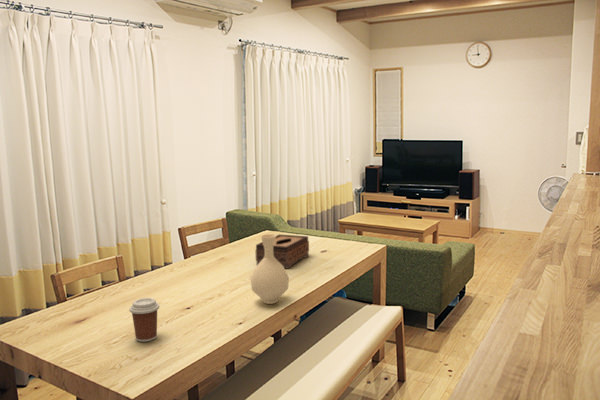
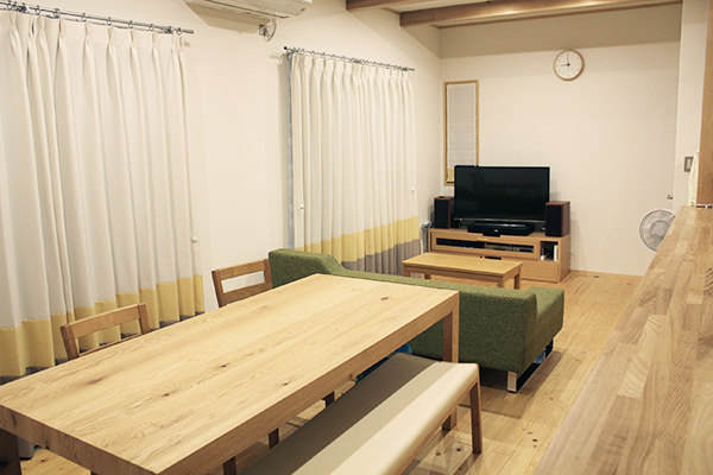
- tissue box [254,233,310,270]
- vase [250,233,290,305]
- coffee cup [128,297,160,343]
